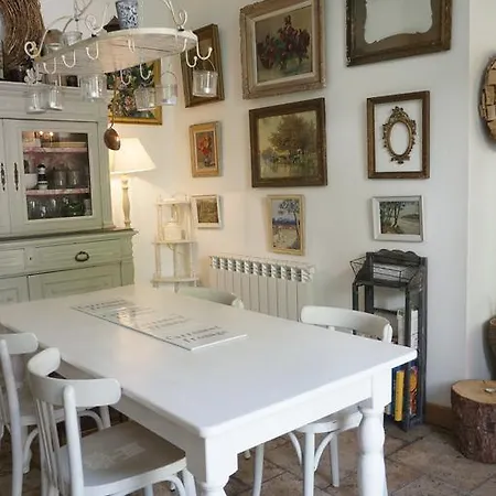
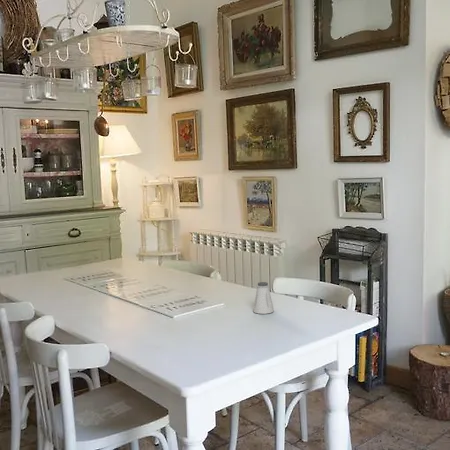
+ saltshaker [252,281,275,315]
